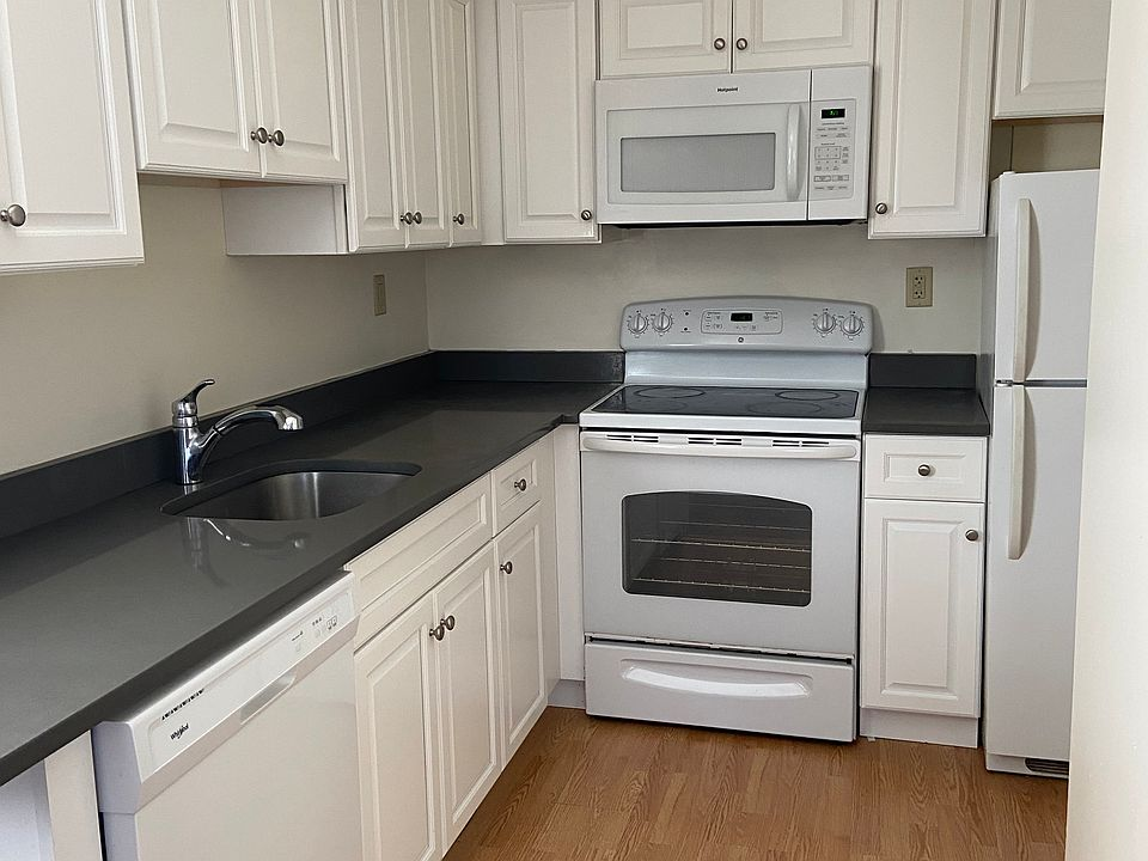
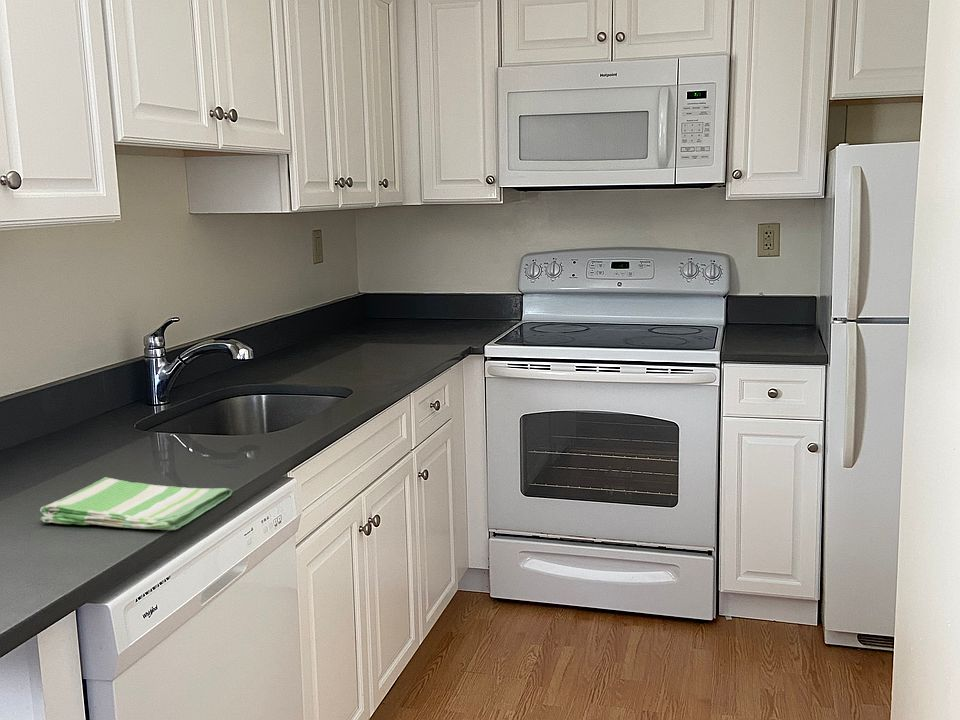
+ dish towel [39,476,233,531]
